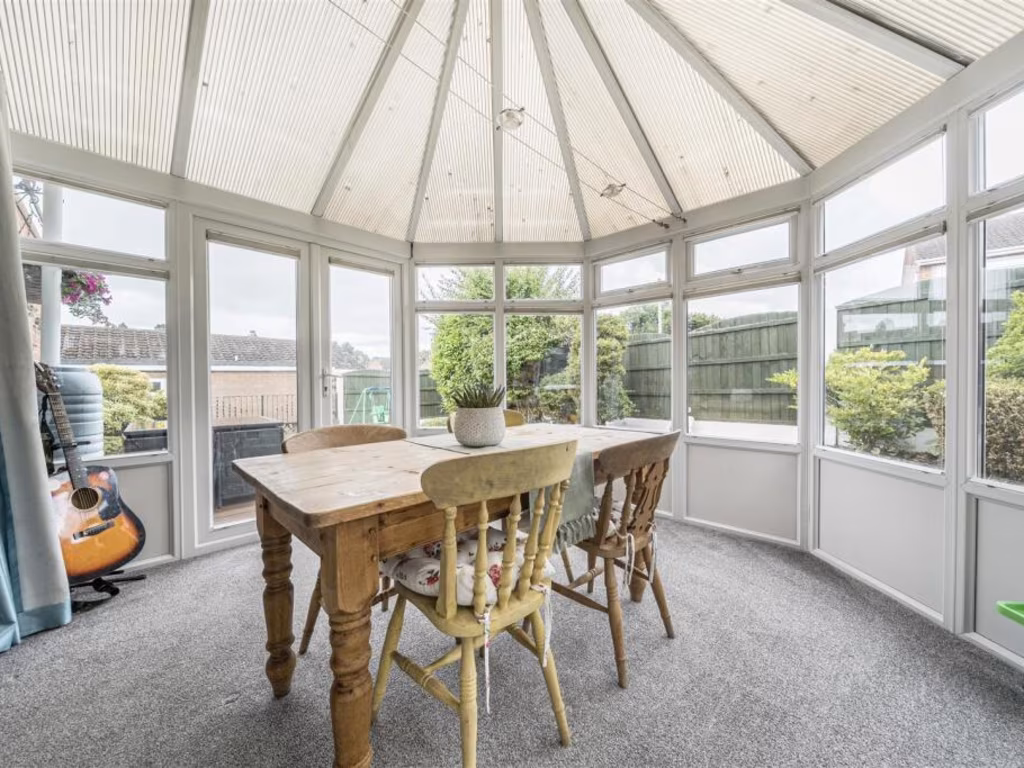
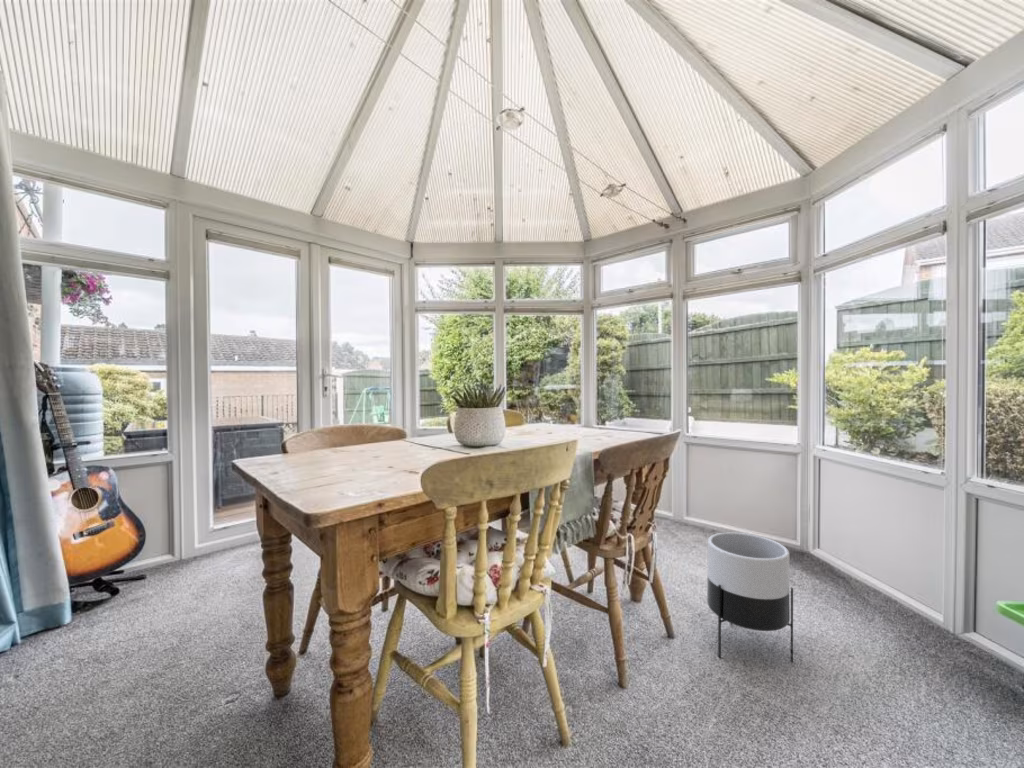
+ planter [706,531,794,663]
